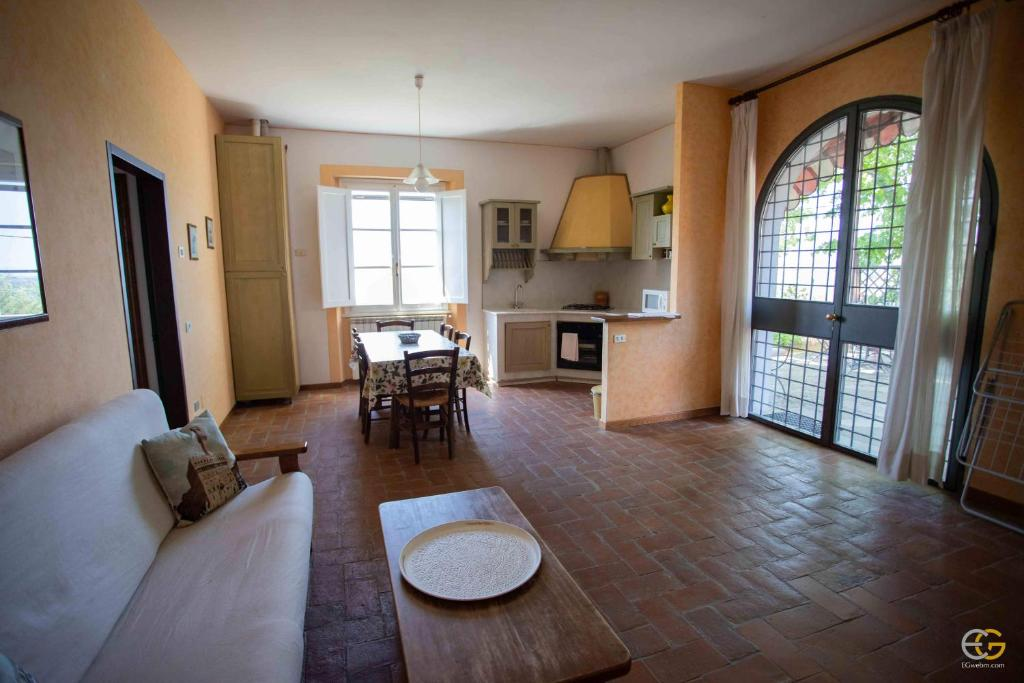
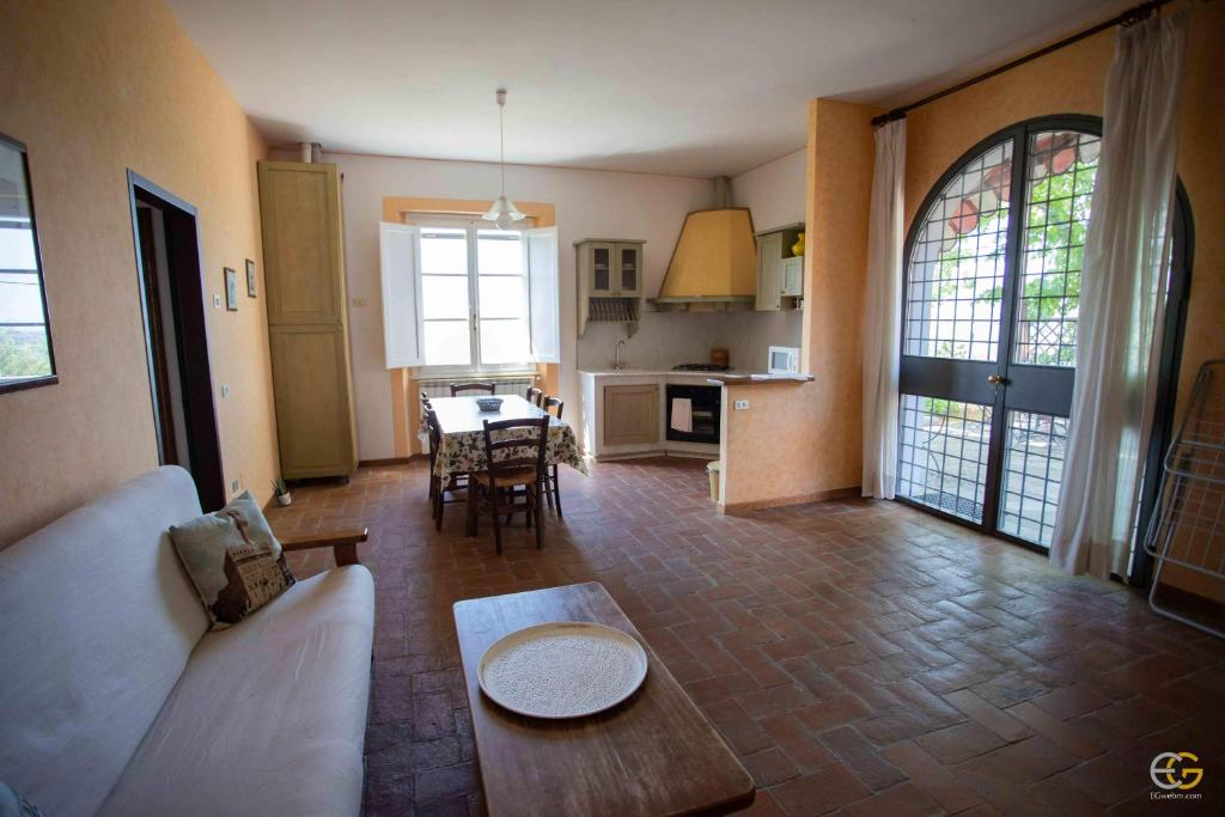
+ potted plant [269,474,292,507]
